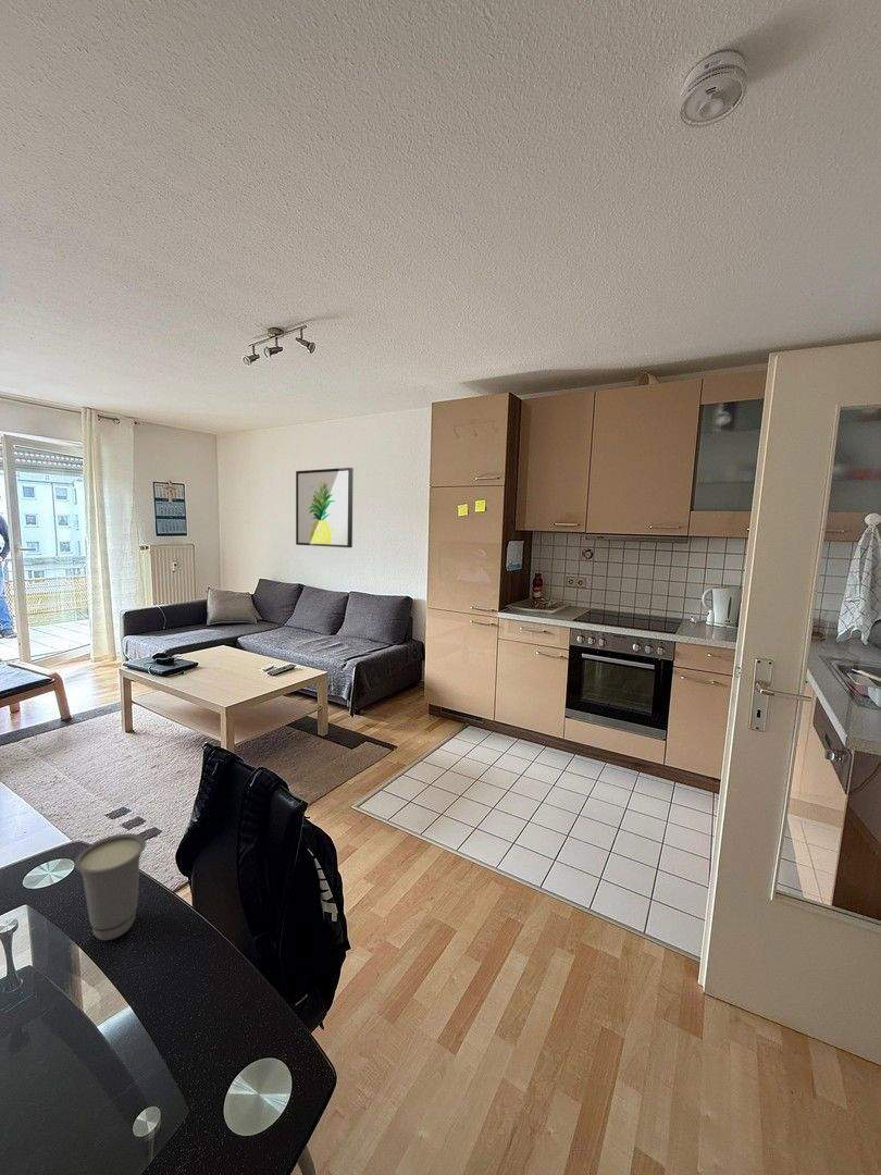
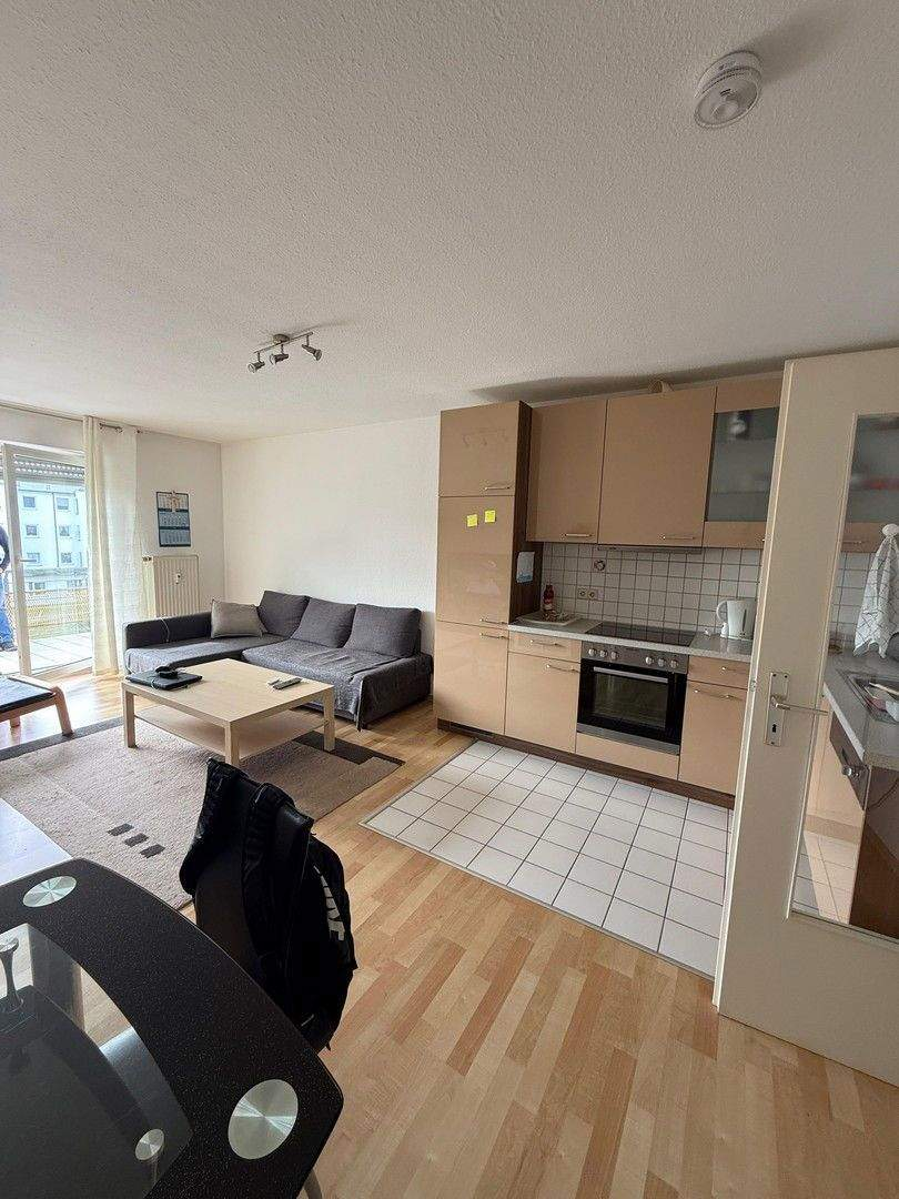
- cup [73,832,147,941]
- wall art [295,467,355,548]
